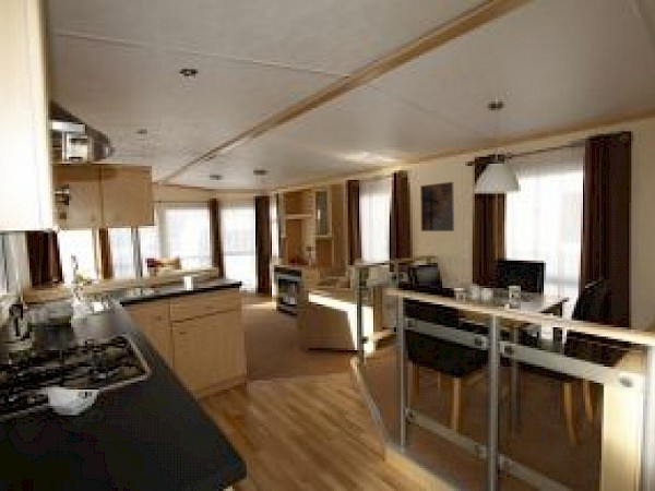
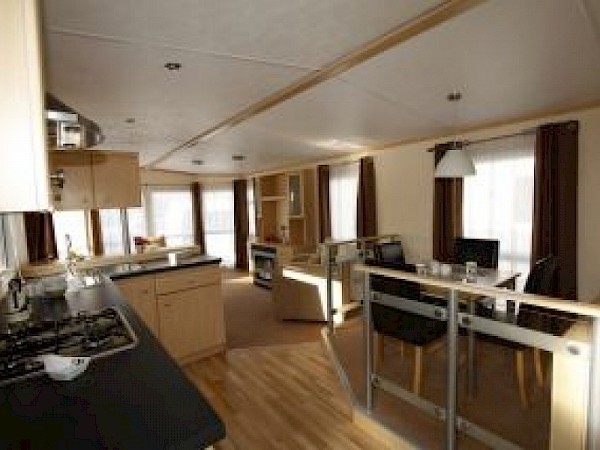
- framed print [419,181,455,232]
